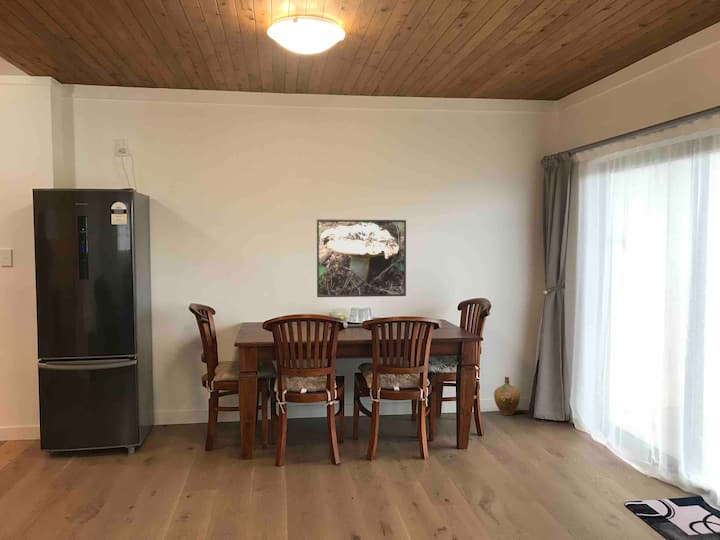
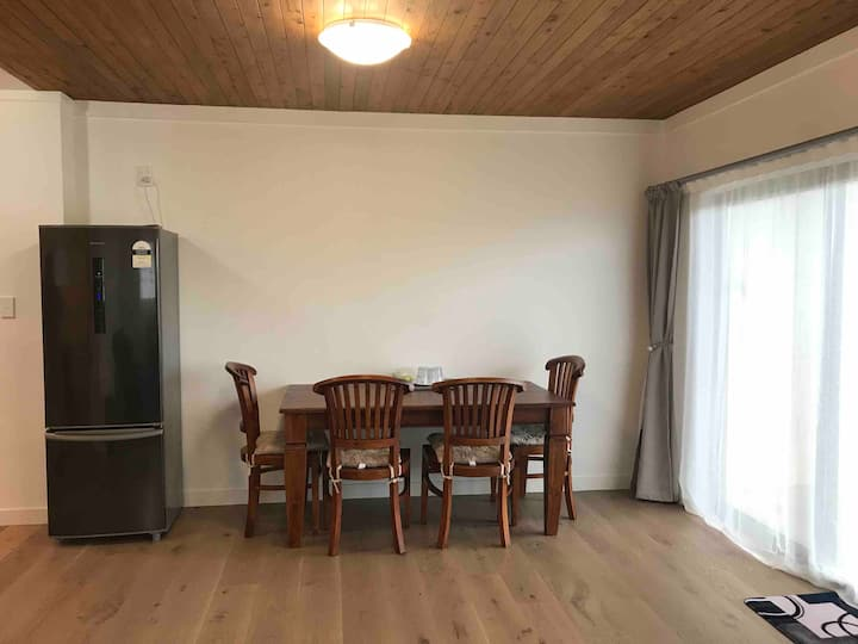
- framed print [316,218,407,298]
- ceramic jug [493,376,521,416]
